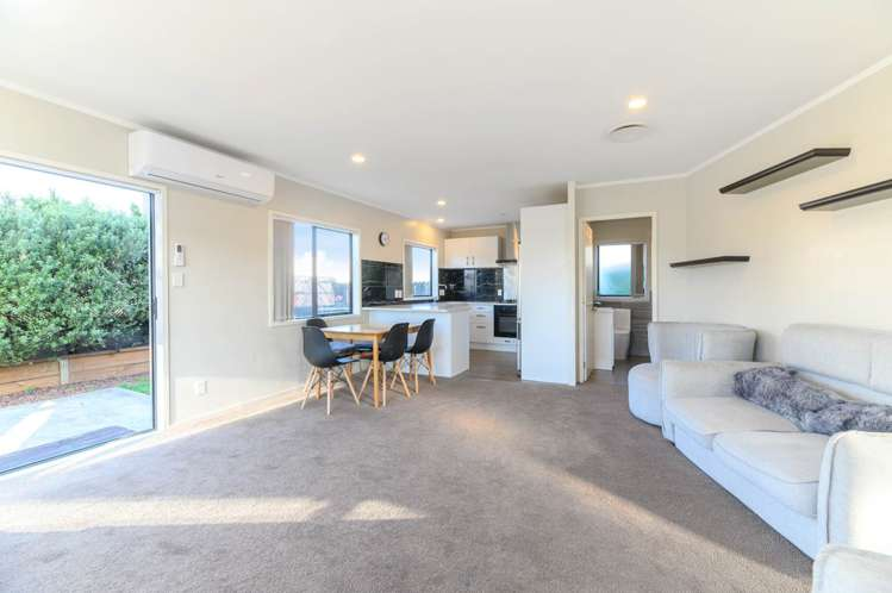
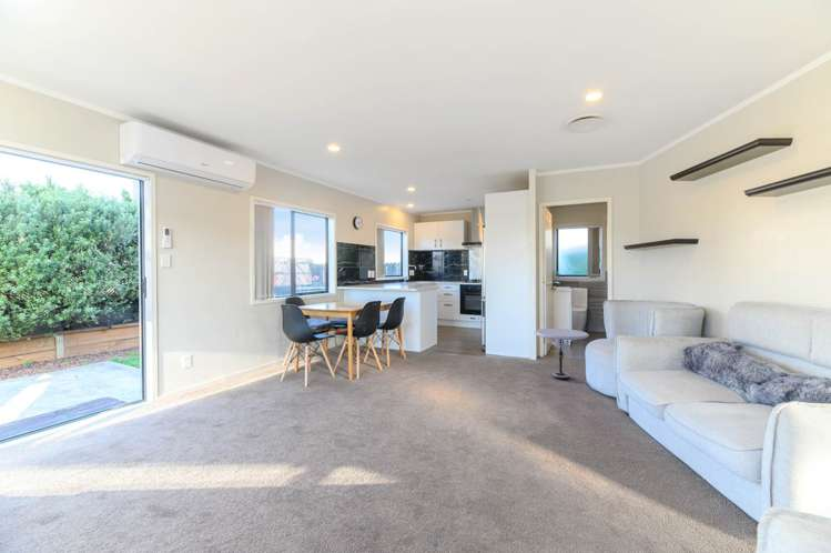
+ side table [533,328,590,381]
